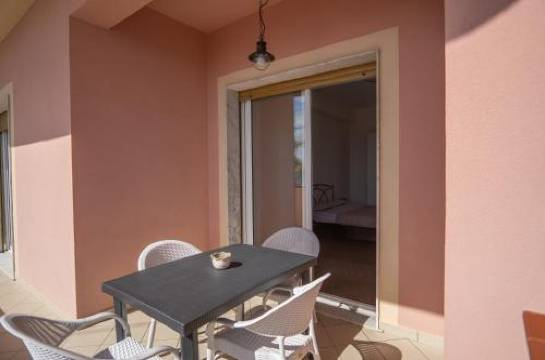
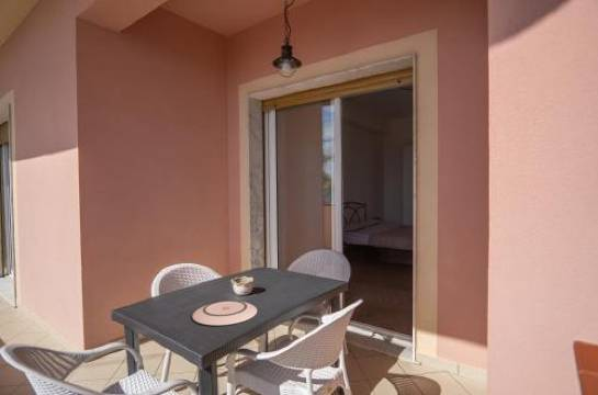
+ plate [191,300,258,327]
